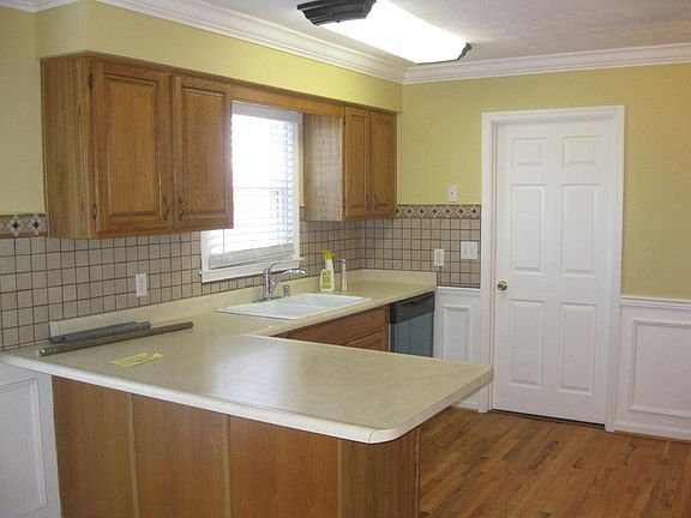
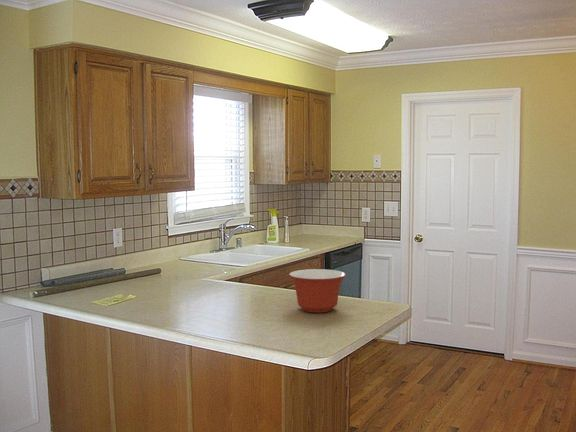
+ mixing bowl [288,268,347,314]
